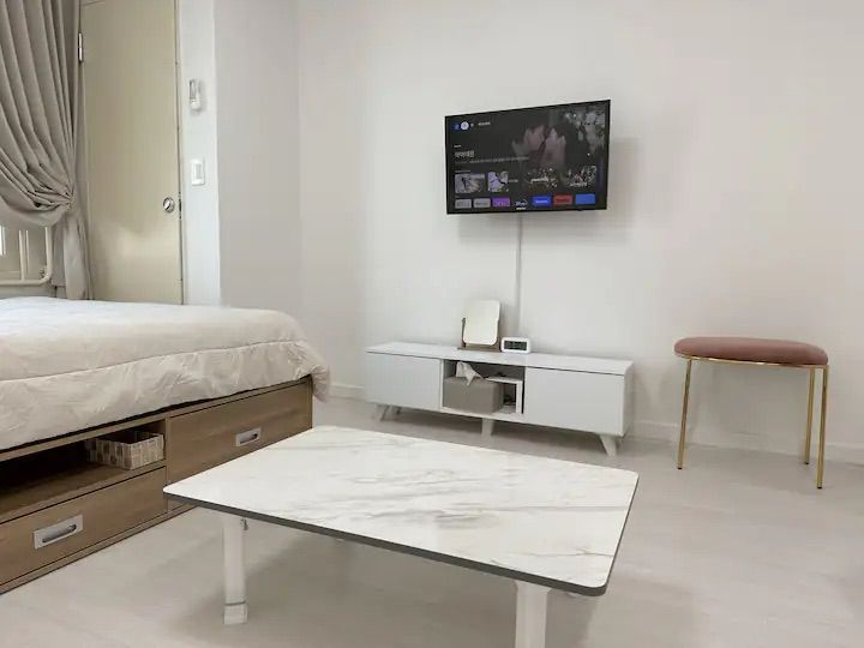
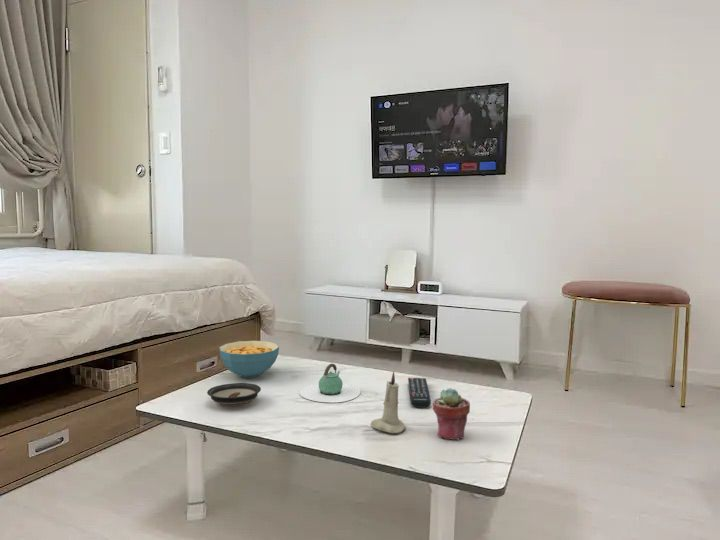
+ candle [370,370,407,434]
+ remote control [407,377,432,409]
+ teapot [300,363,361,403]
+ potted succulent [432,387,471,441]
+ cereal bowl [218,340,280,379]
+ saucer [206,382,262,407]
